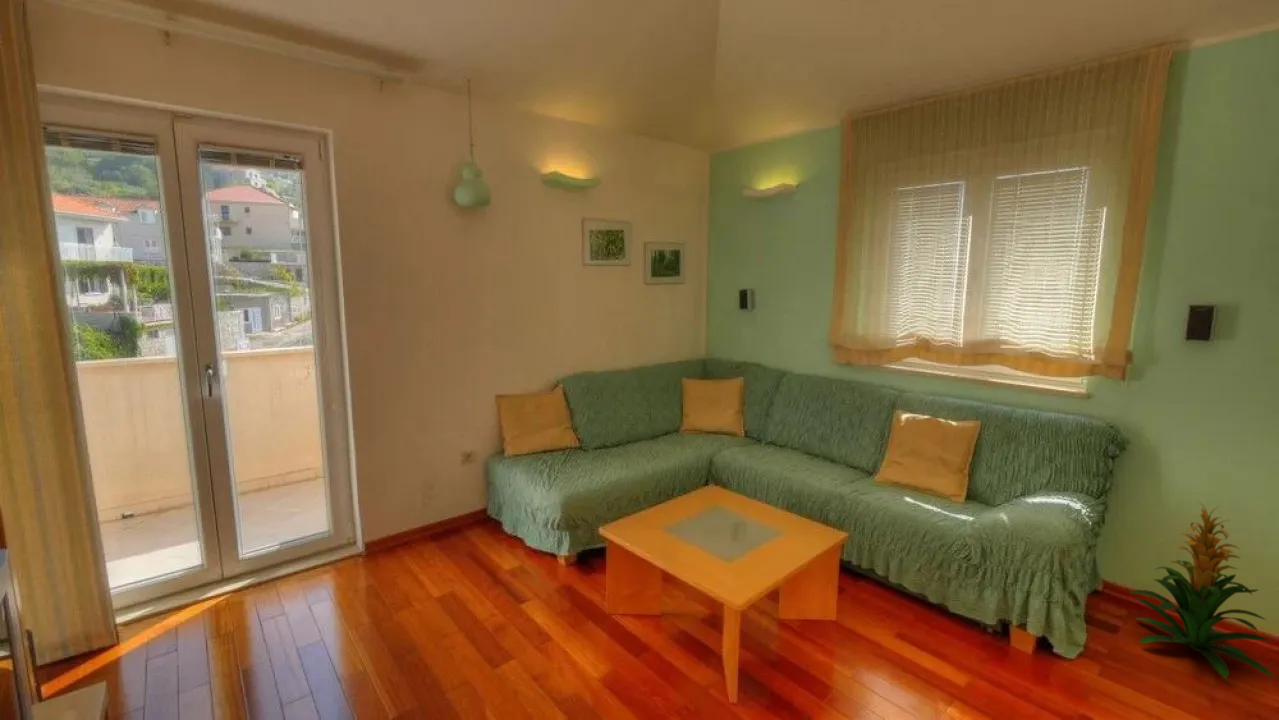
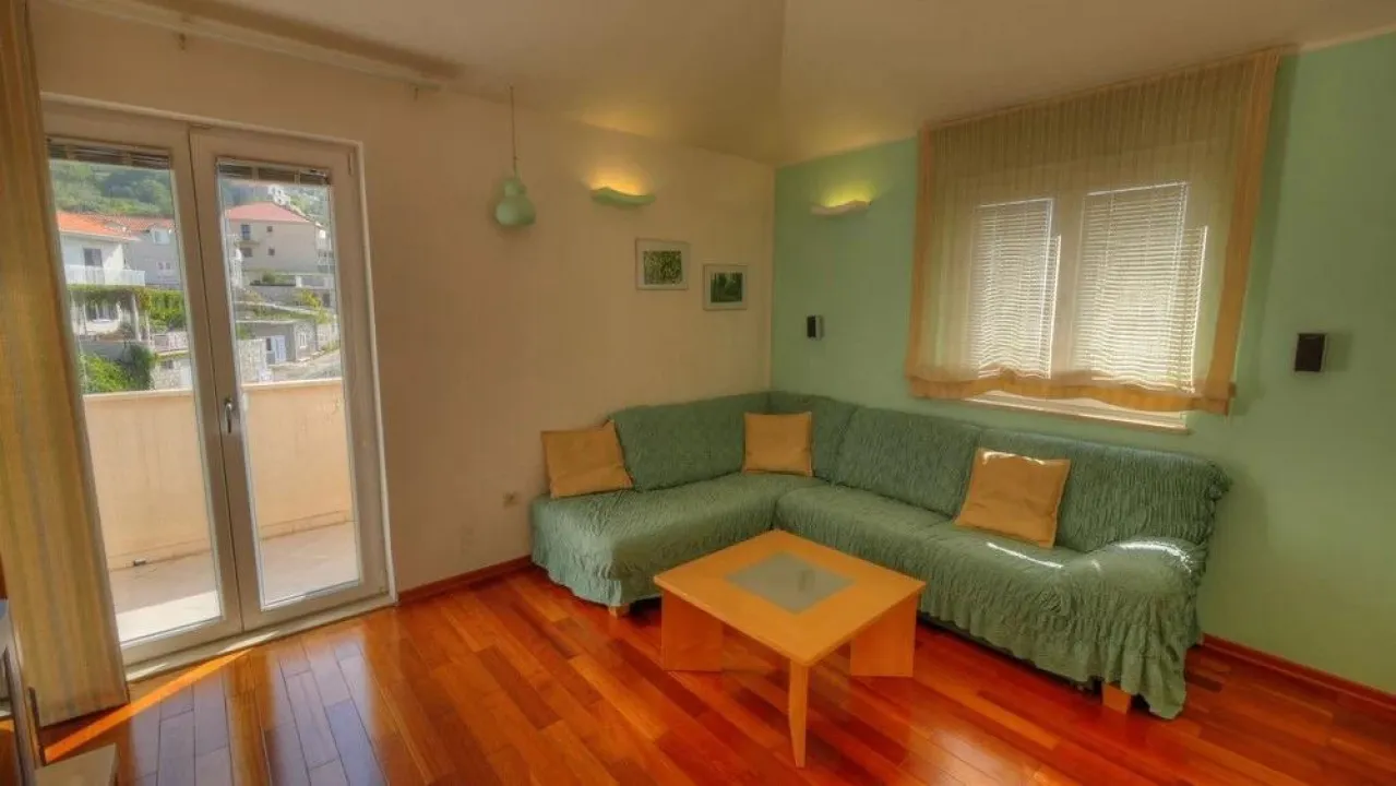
- indoor plant [1128,500,1275,679]
